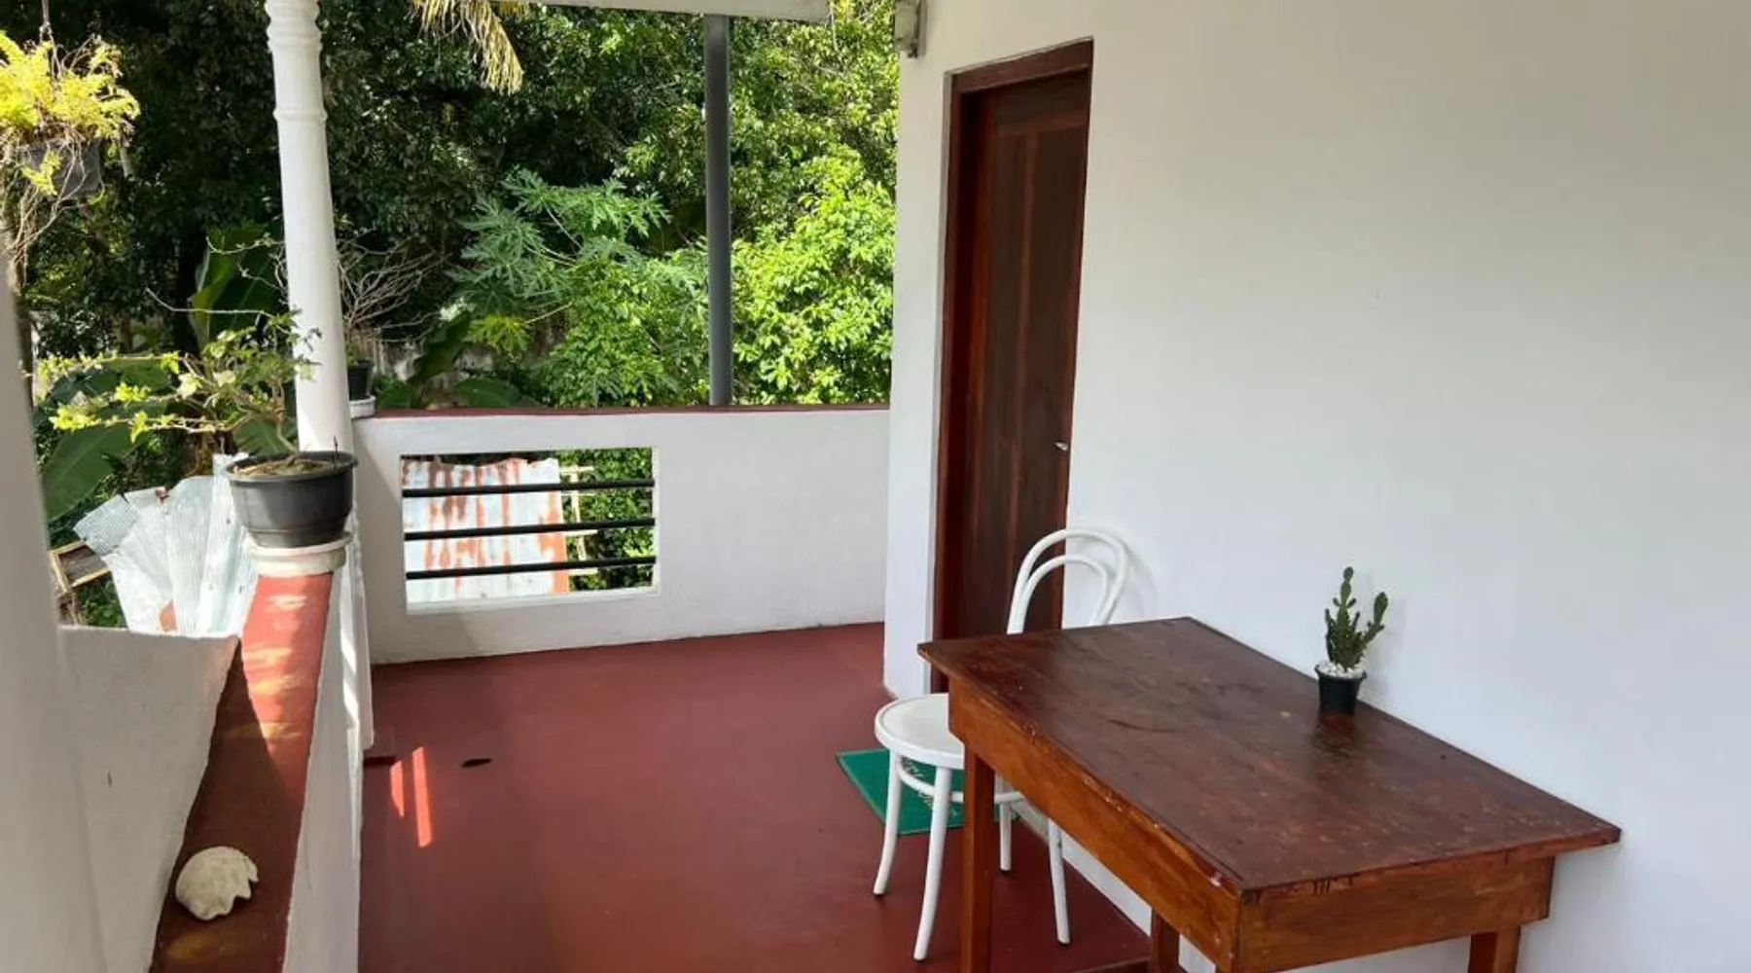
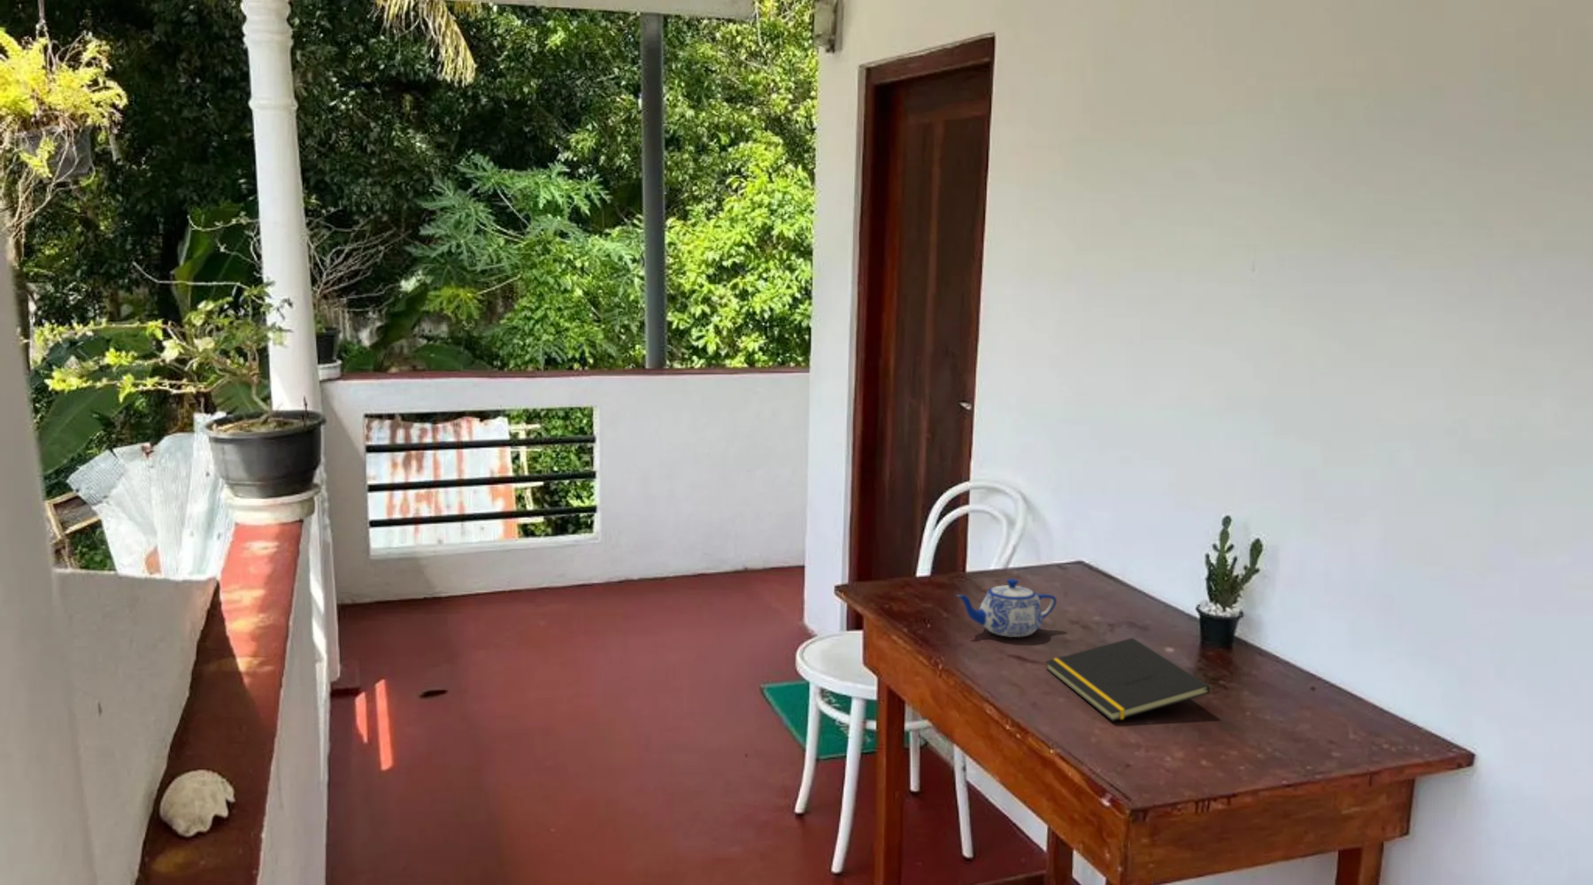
+ notepad [1044,638,1211,723]
+ teapot [954,578,1058,638]
